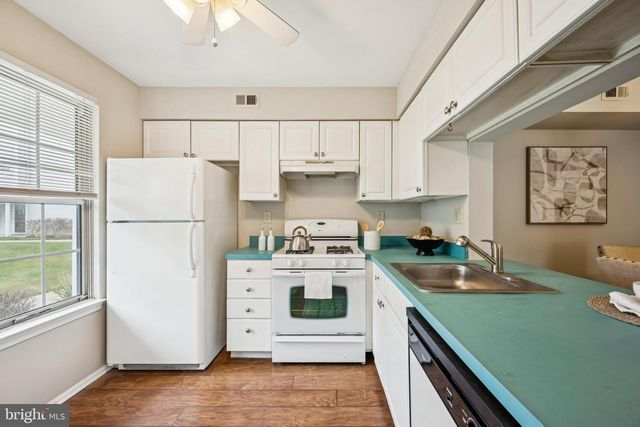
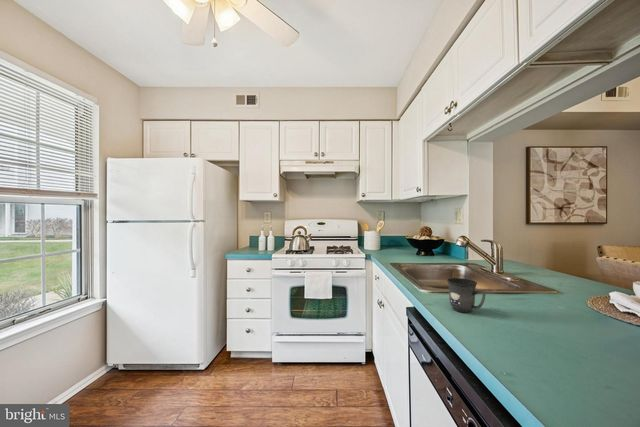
+ mug [446,277,486,313]
